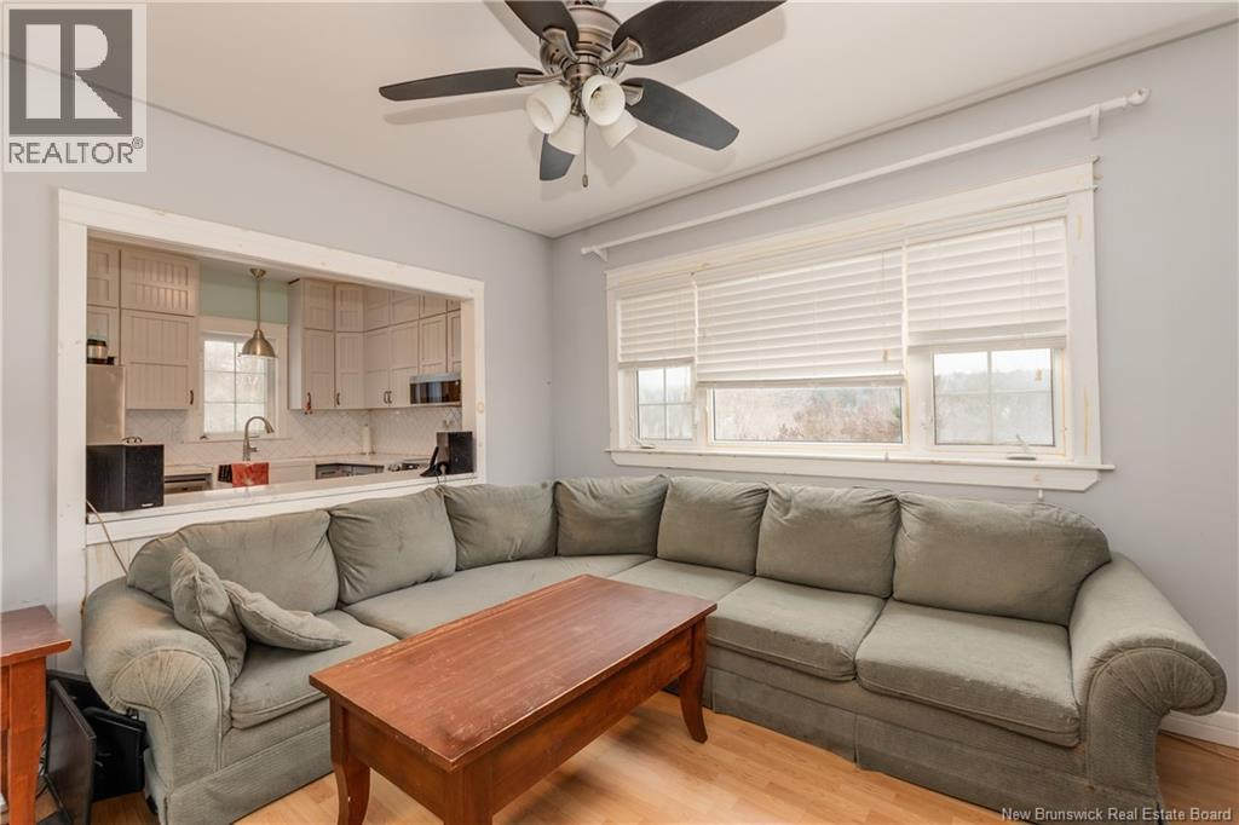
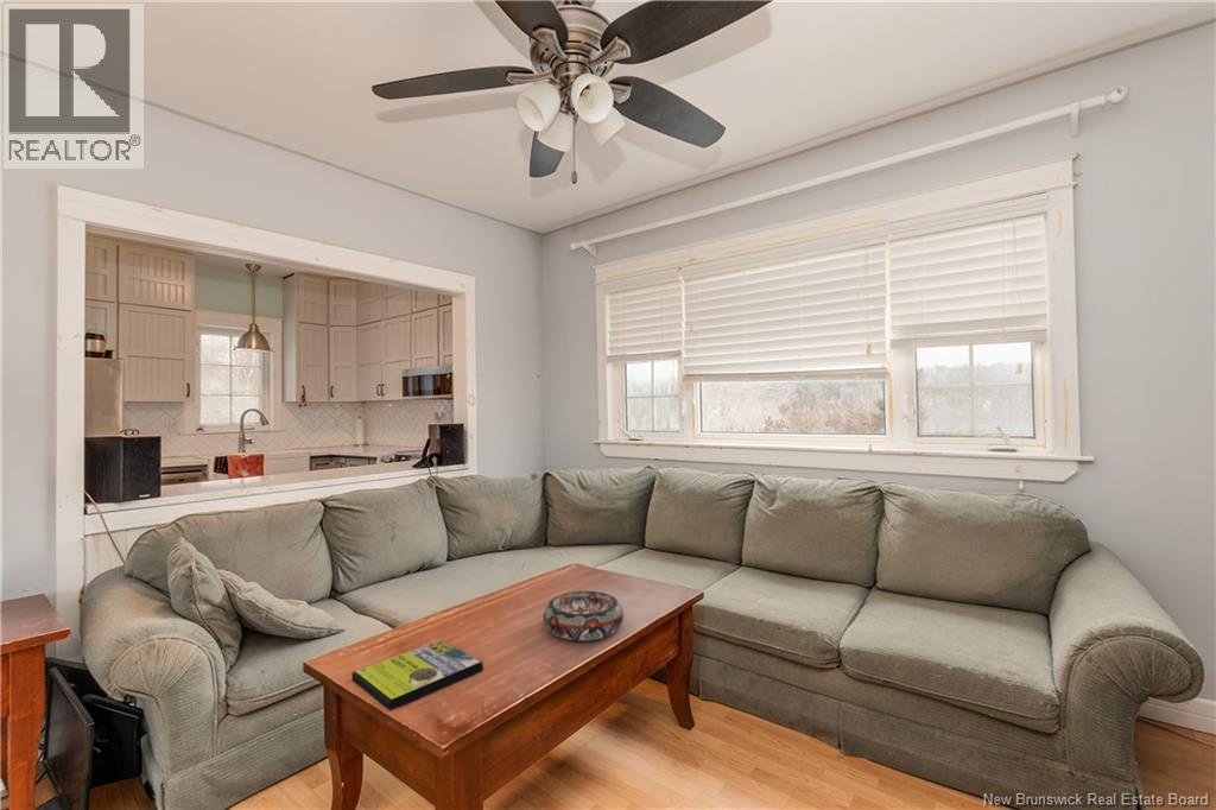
+ decorative bowl [542,590,625,641]
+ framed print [350,639,484,711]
